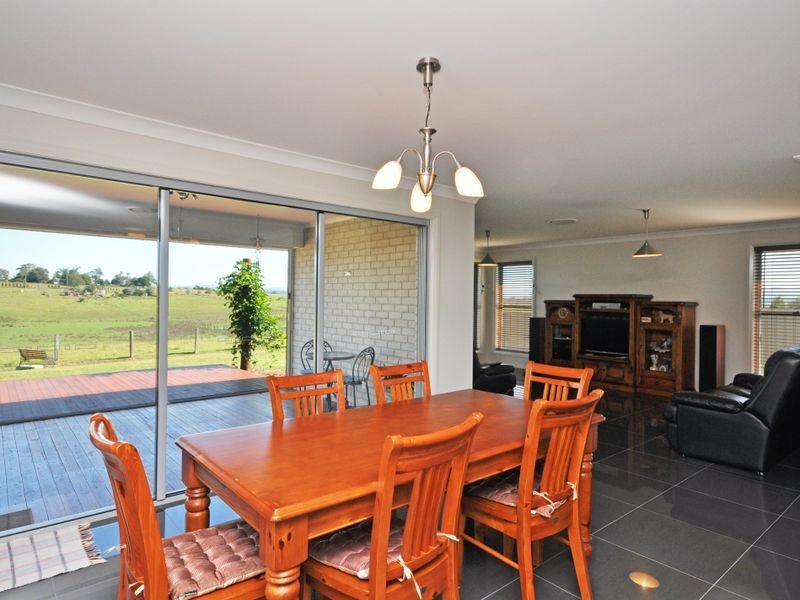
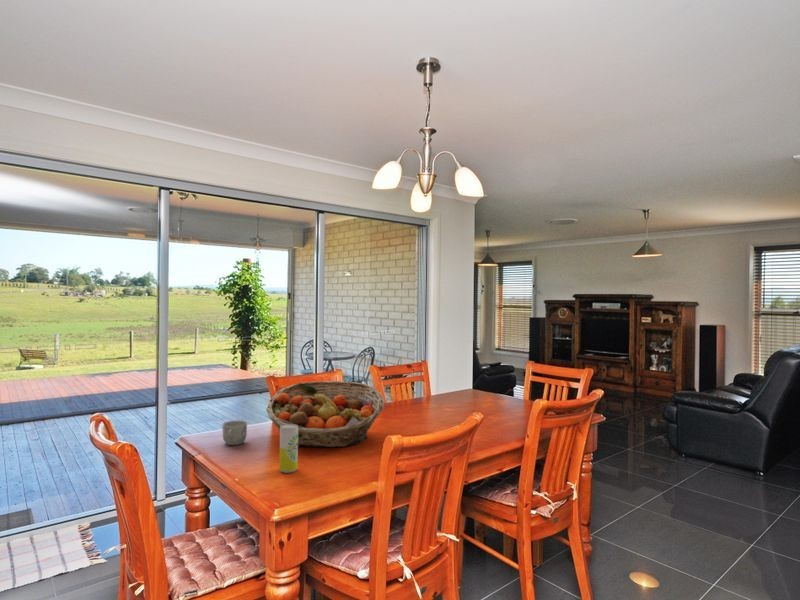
+ beverage can [278,424,299,474]
+ mug [222,420,248,446]
+ fruit basket [265,380,385,448]
